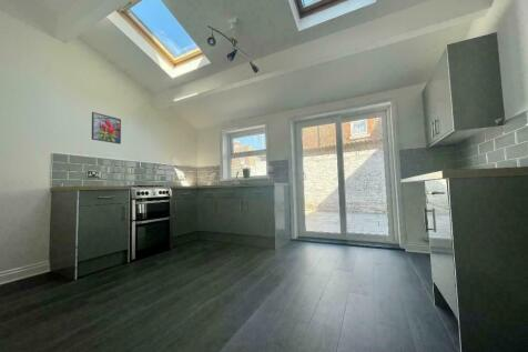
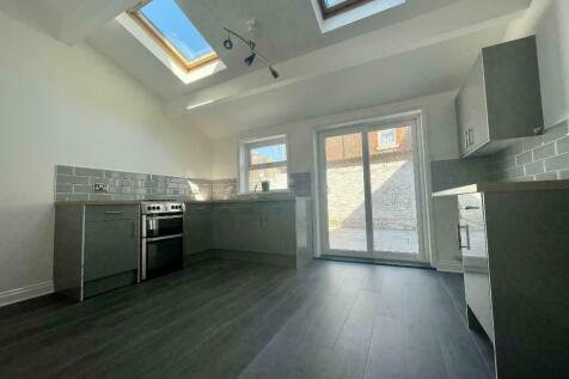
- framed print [91,111,122,145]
